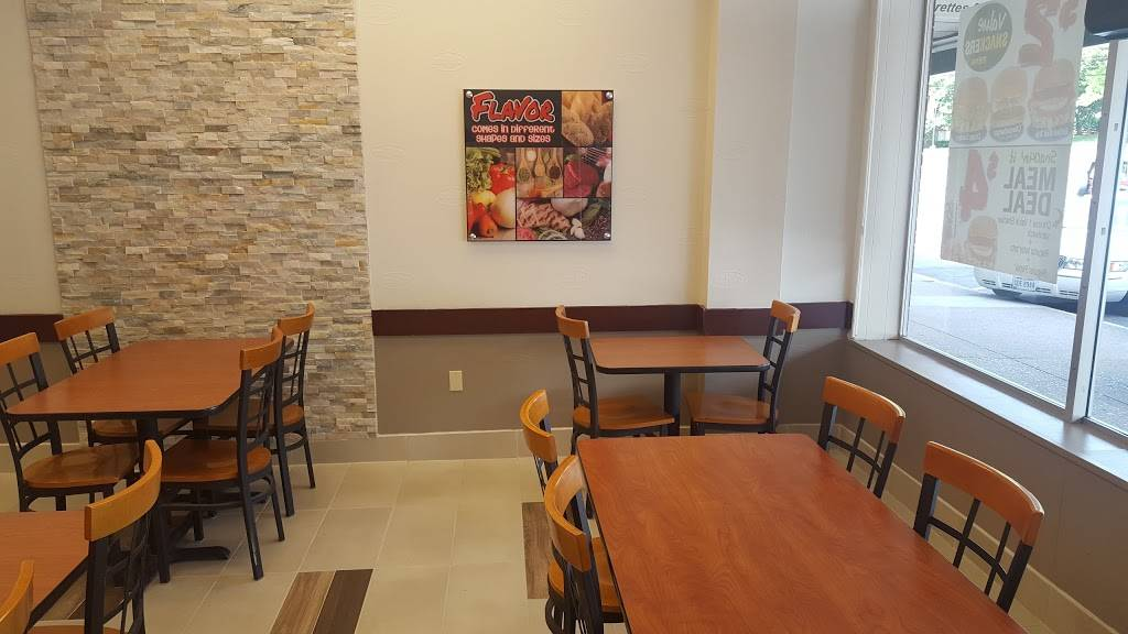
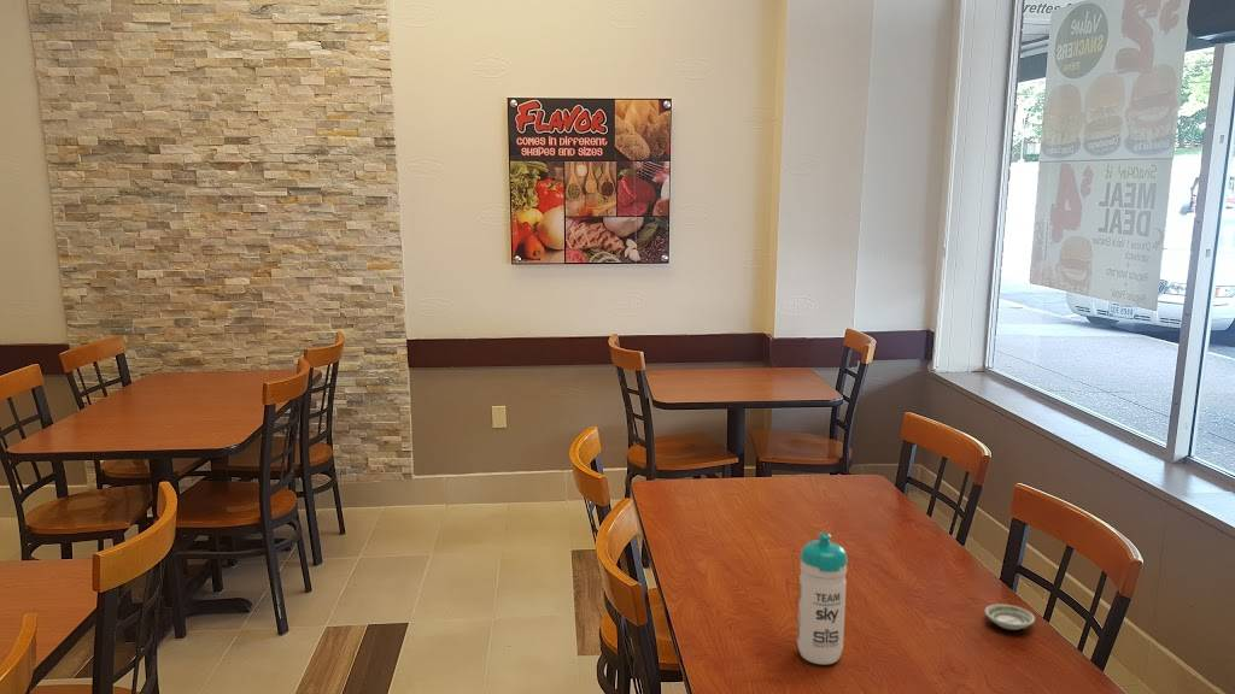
+ water bottle [796,531,849,666]
+ saucer [984,604,1036,631]
